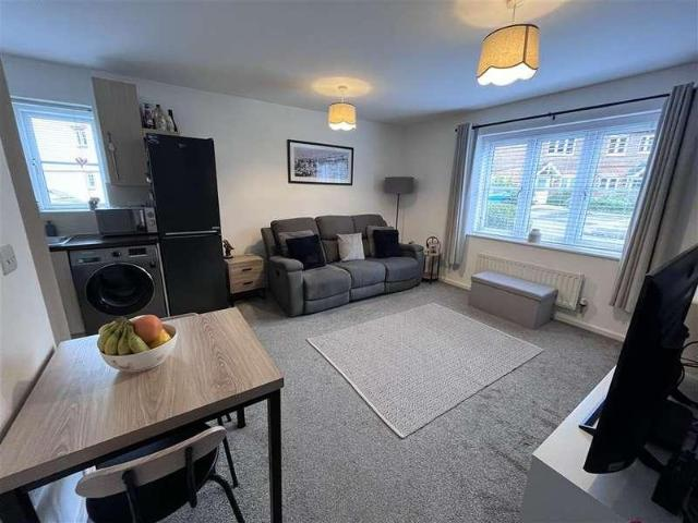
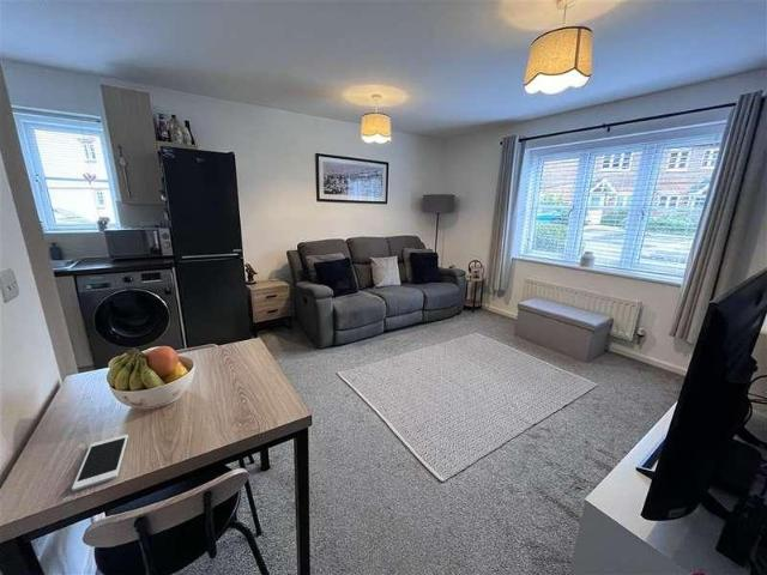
+ cell phone [71,434,129,492]
